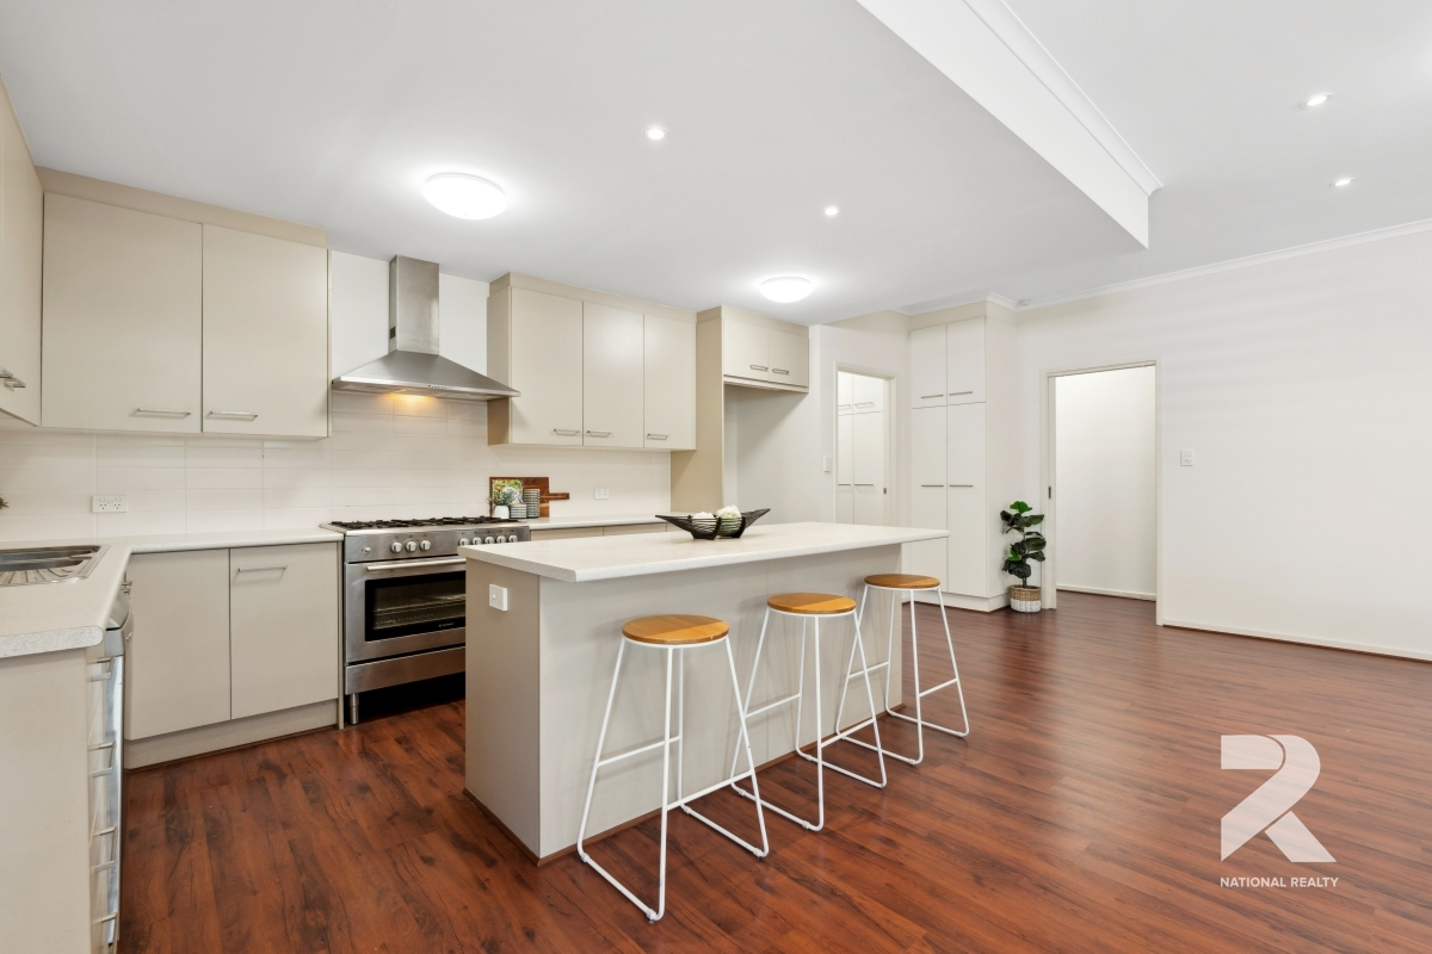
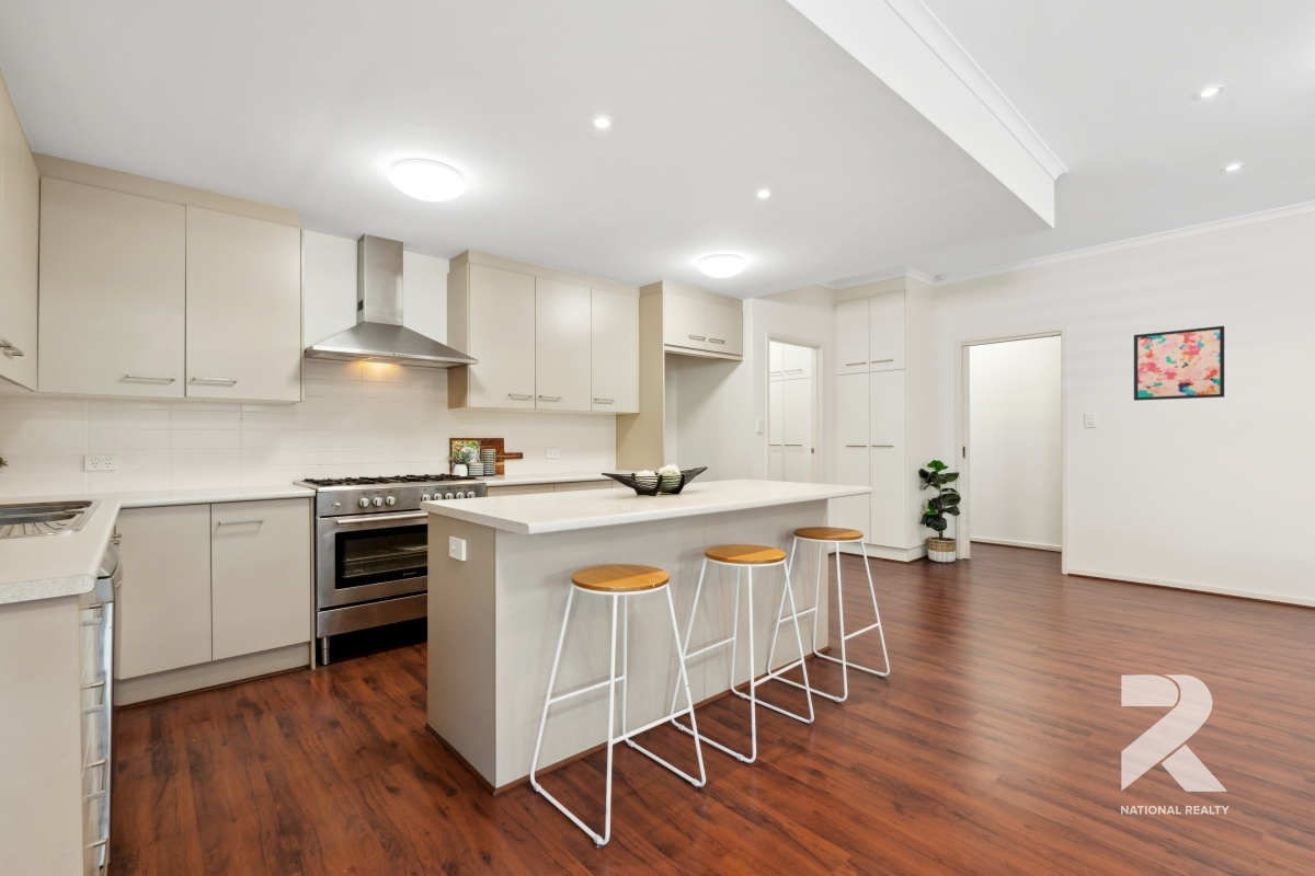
+ wall art [1133,325,1225,402]
